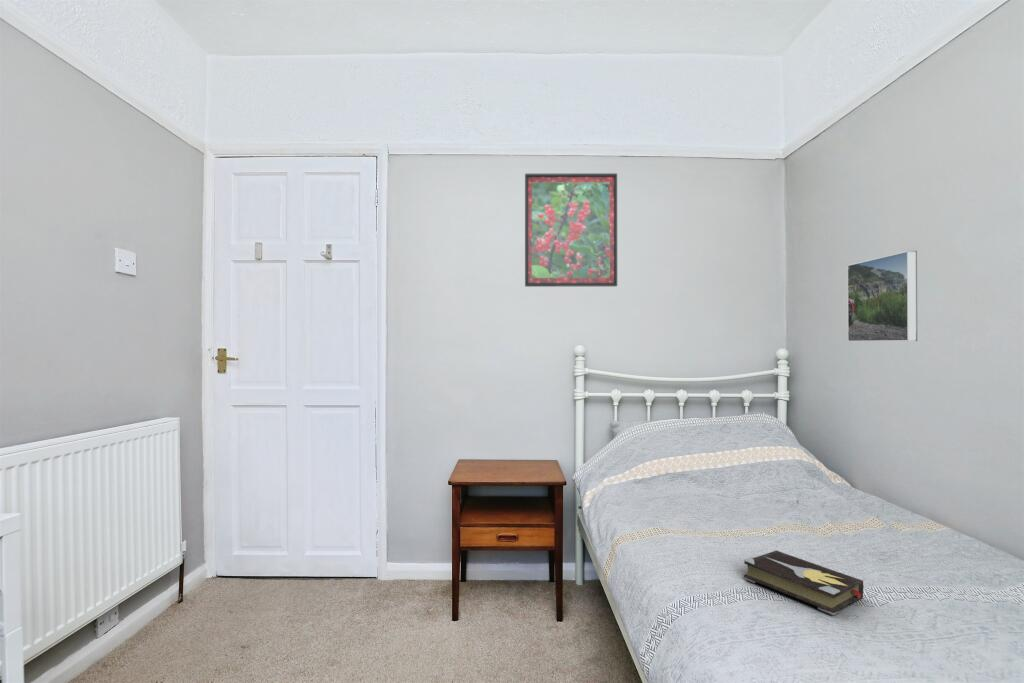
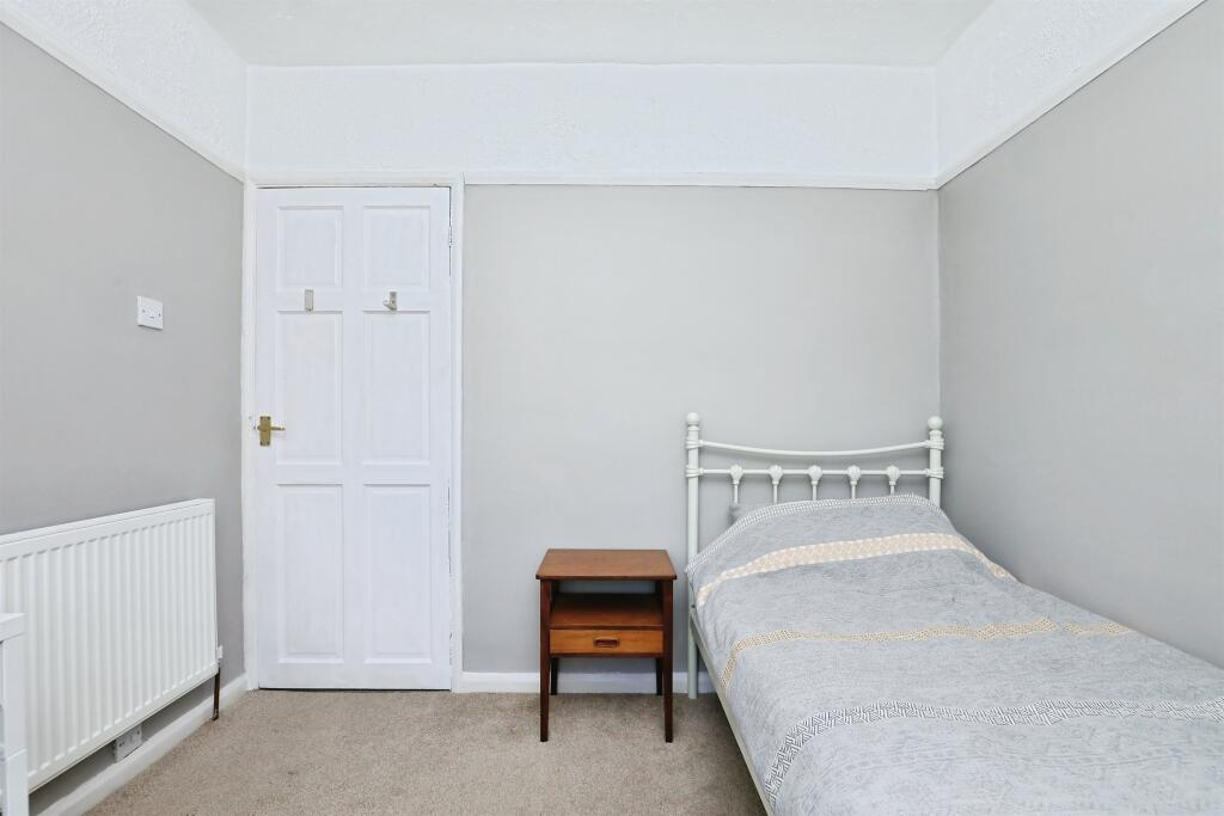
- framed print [524,172,618,288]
- hardback book [743,549,864,616]
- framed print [846,250,918,343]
